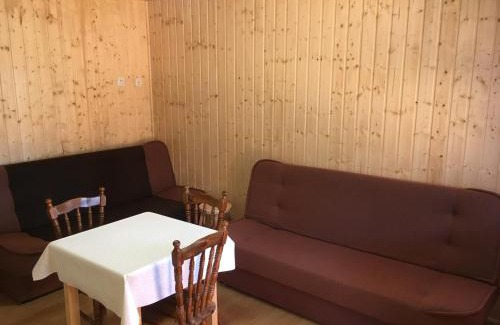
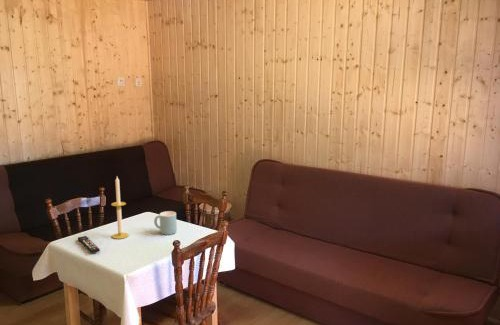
+ remote control [77,235,101,254]
+ candle [110,176,130,240]
+ mug [153,210,178,236]
